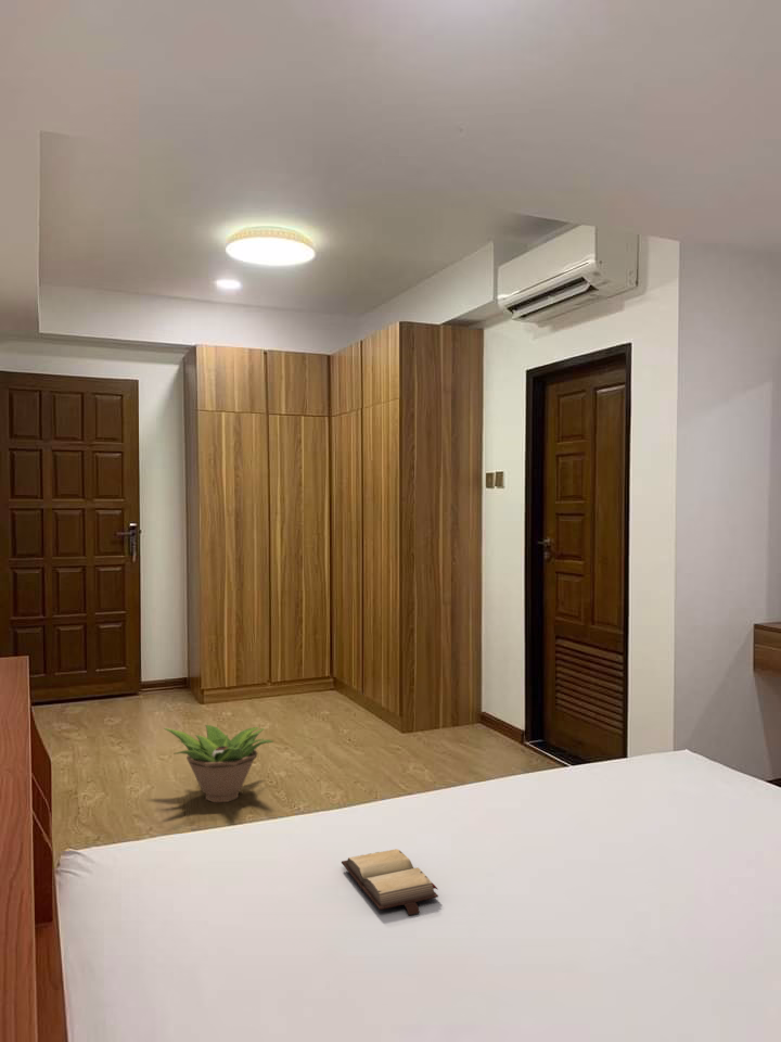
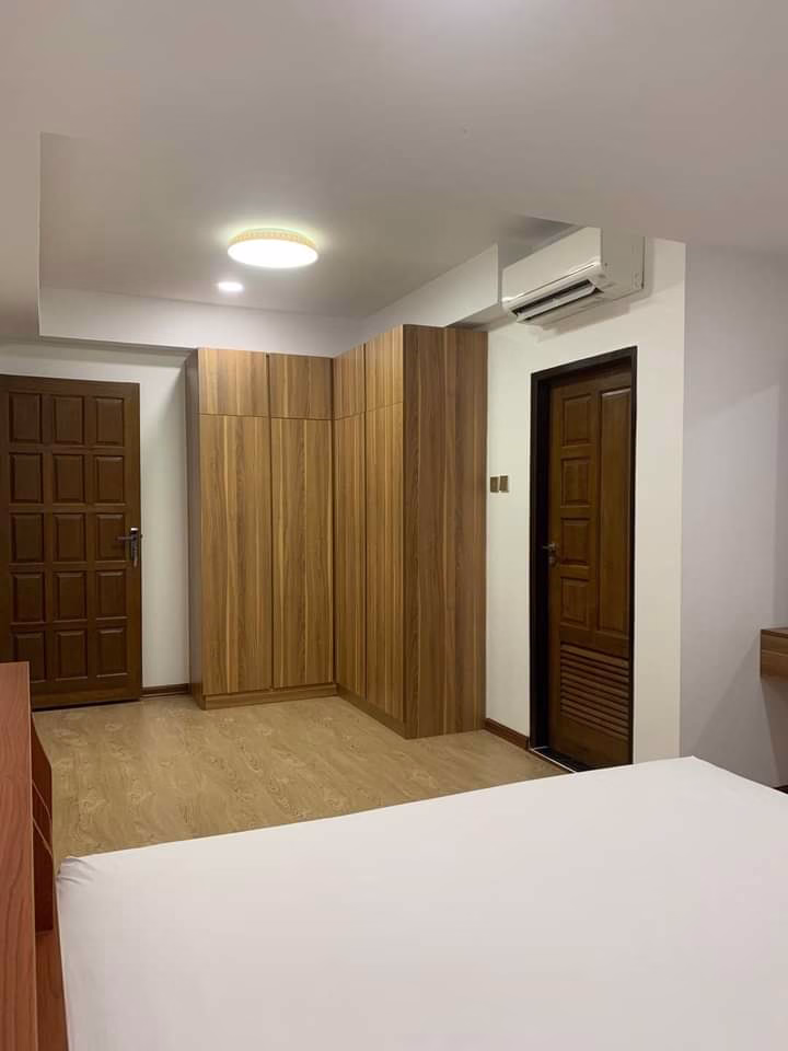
- hardback book [341,848,439,916]
- decorative plant [163,724,274,803]
